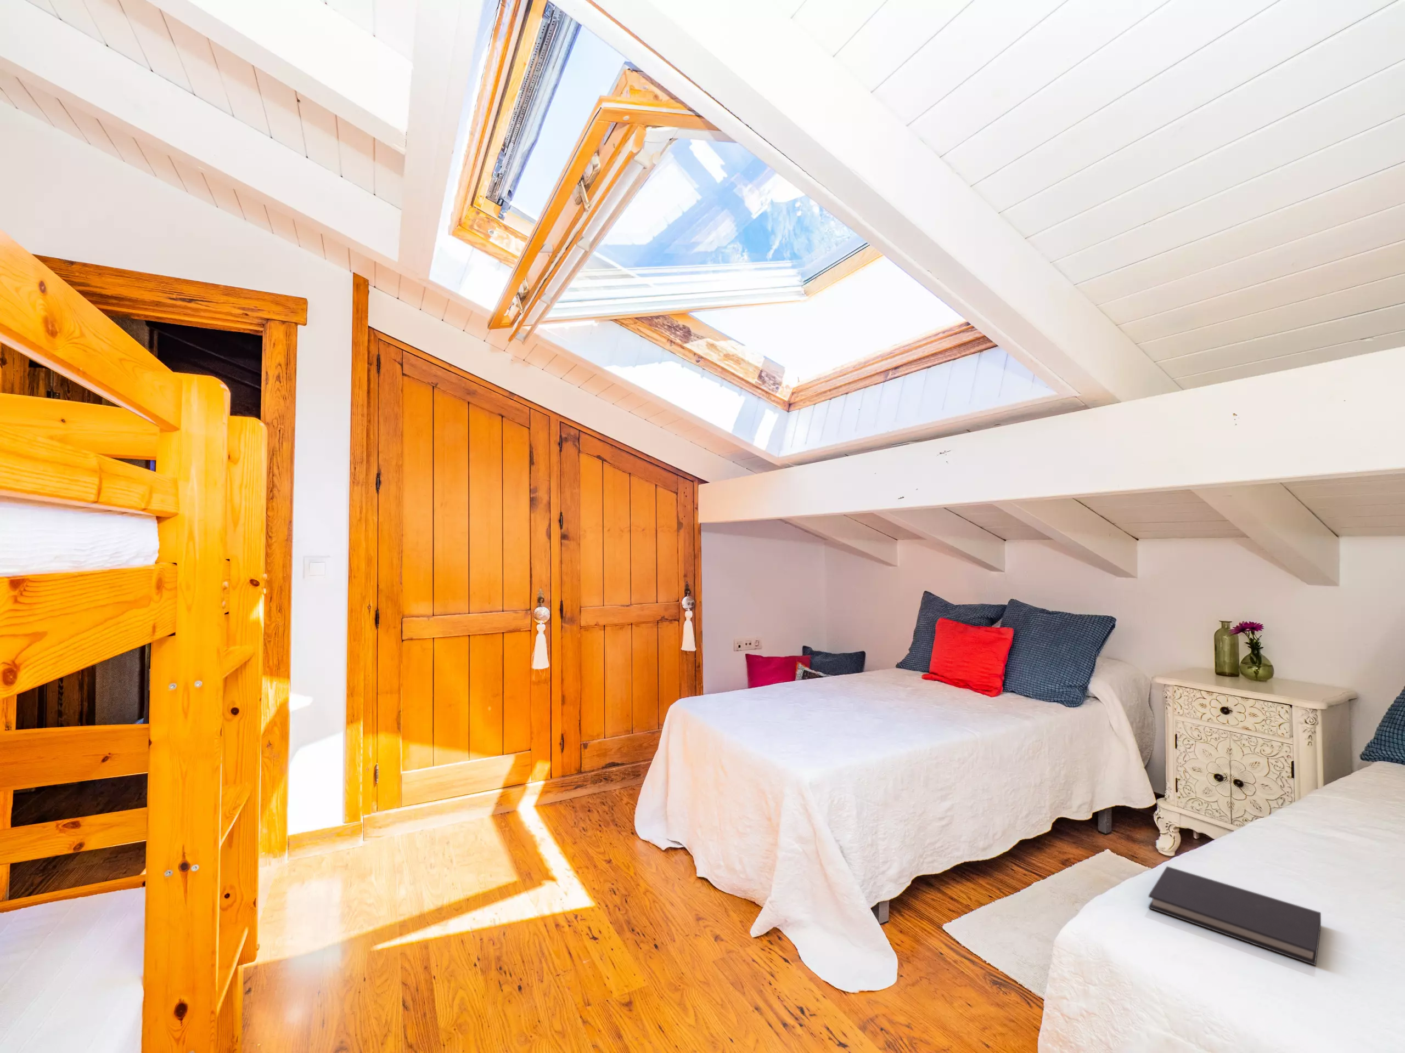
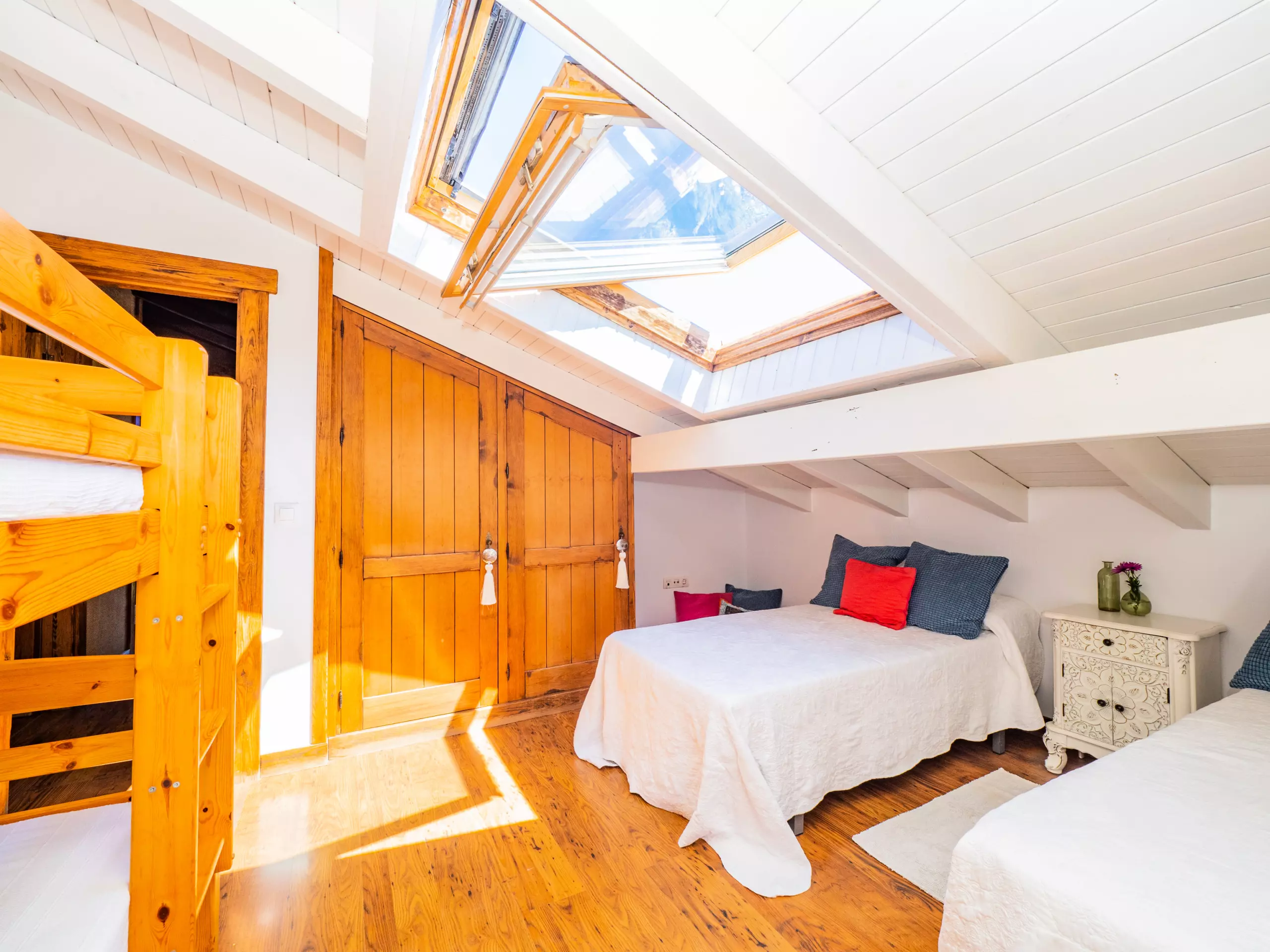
- diary [1148,865,1322,966]
